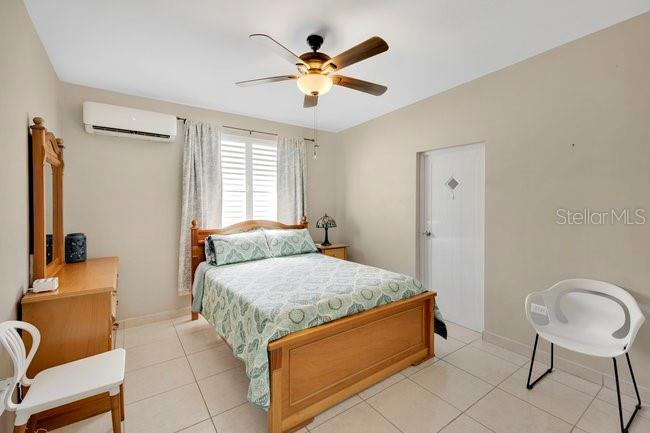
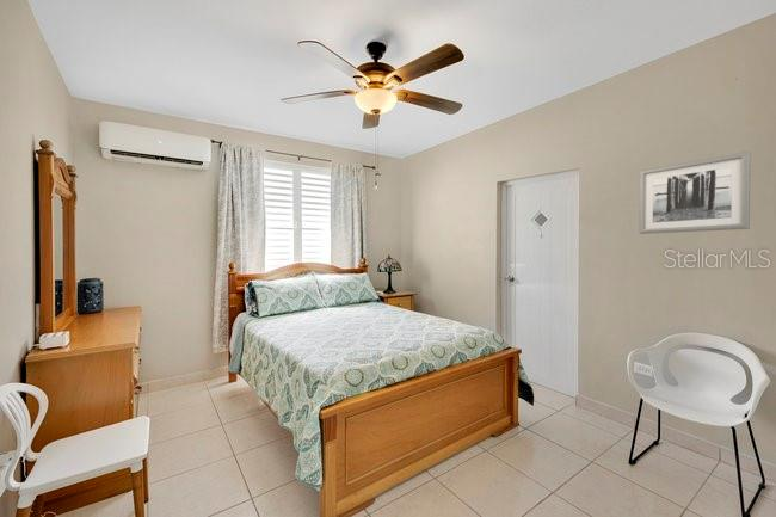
+ wall art [639,150,751,235]
